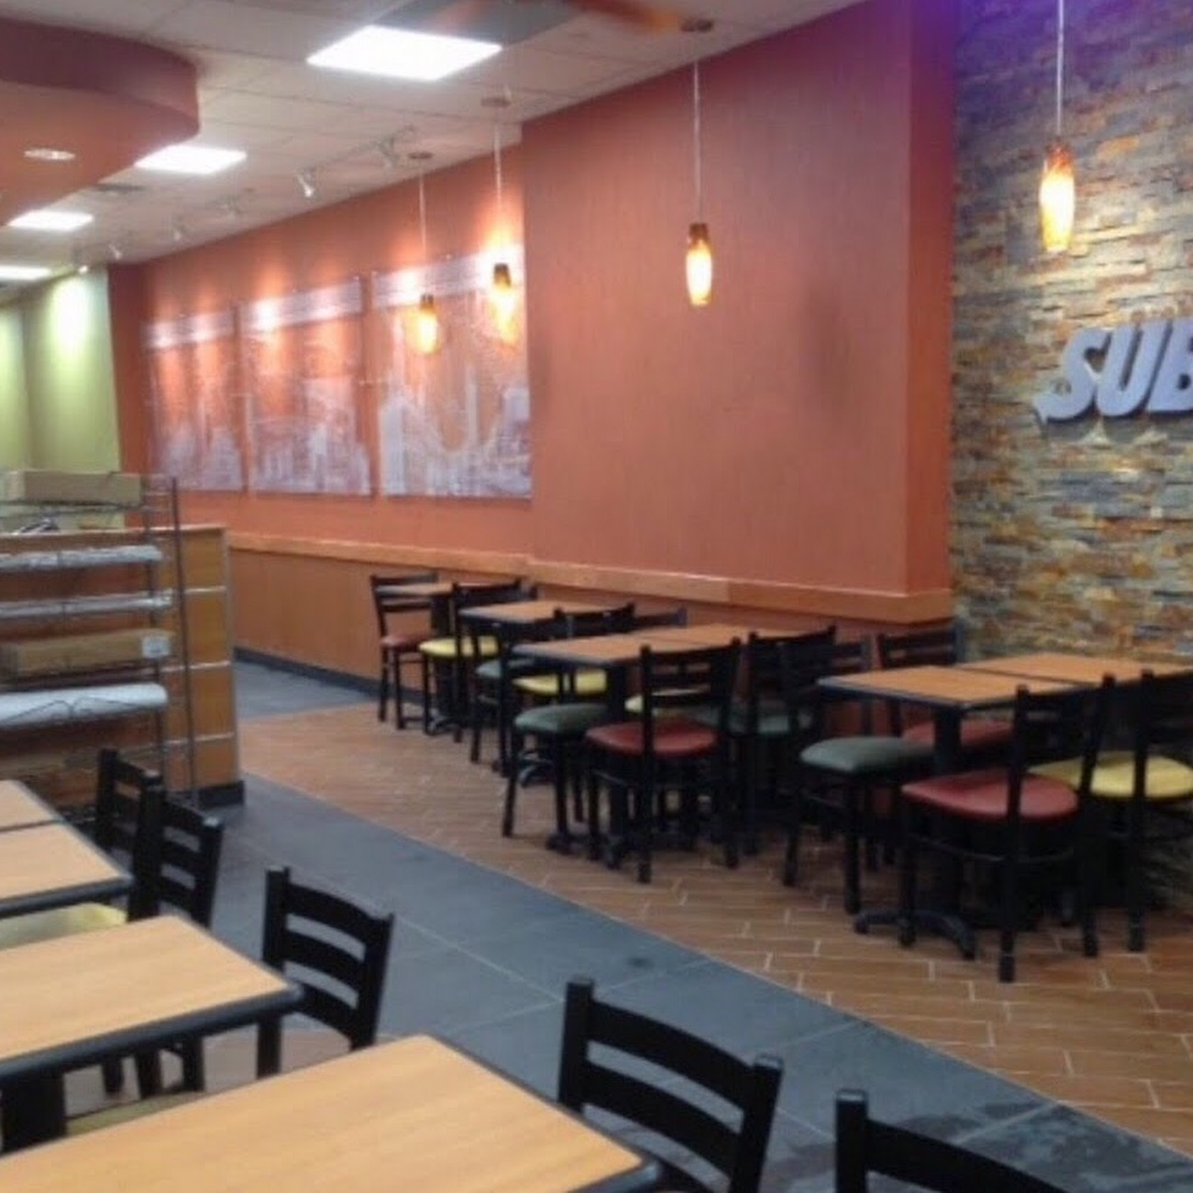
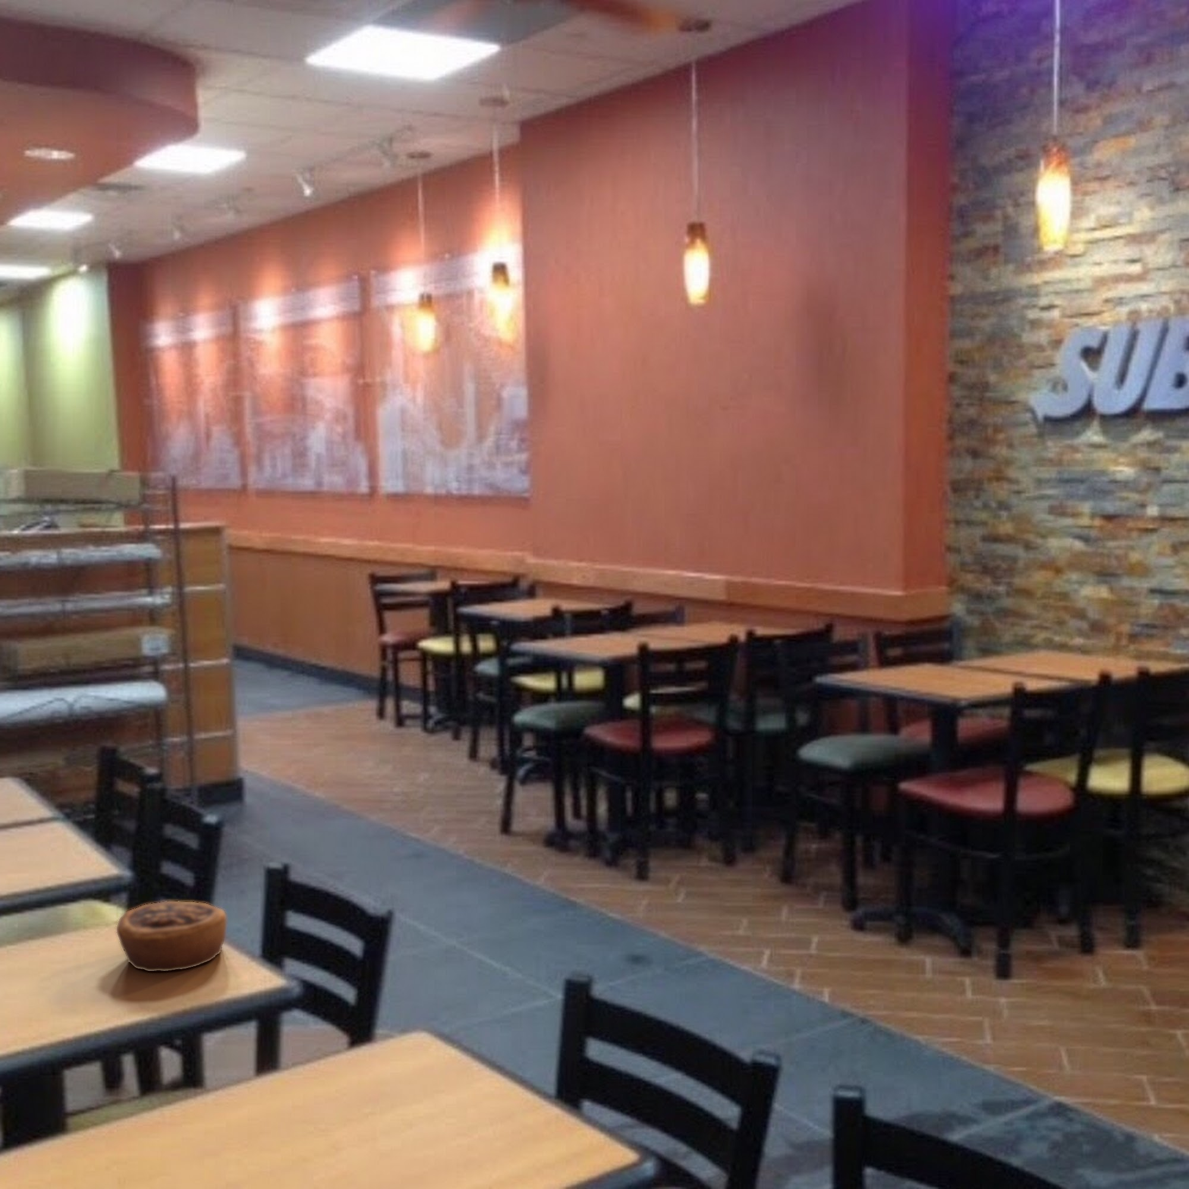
+ pastry [115,900,228,972]
